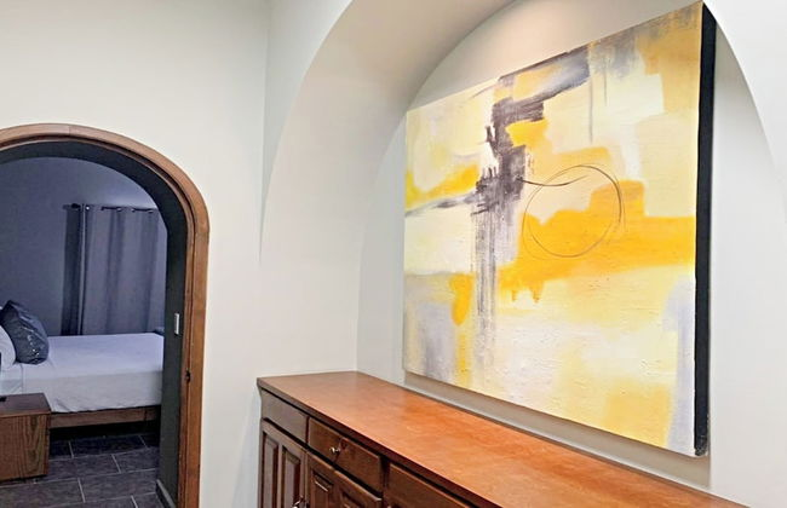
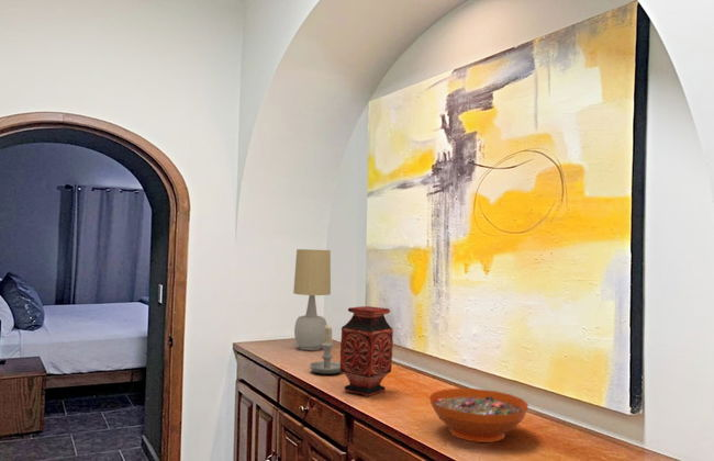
+ decorative bowl [428,387,529,443]
+ vase [339,305,394,397]
+ table lamp [292,248,332,351]
+ candle [309,323,342,375]
